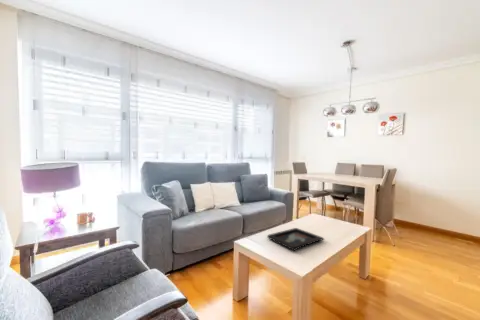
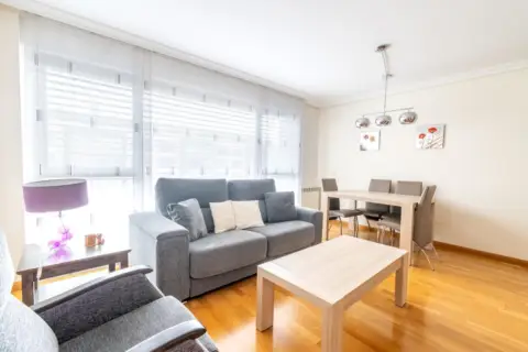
- decorative tray [266,227,325,252]
